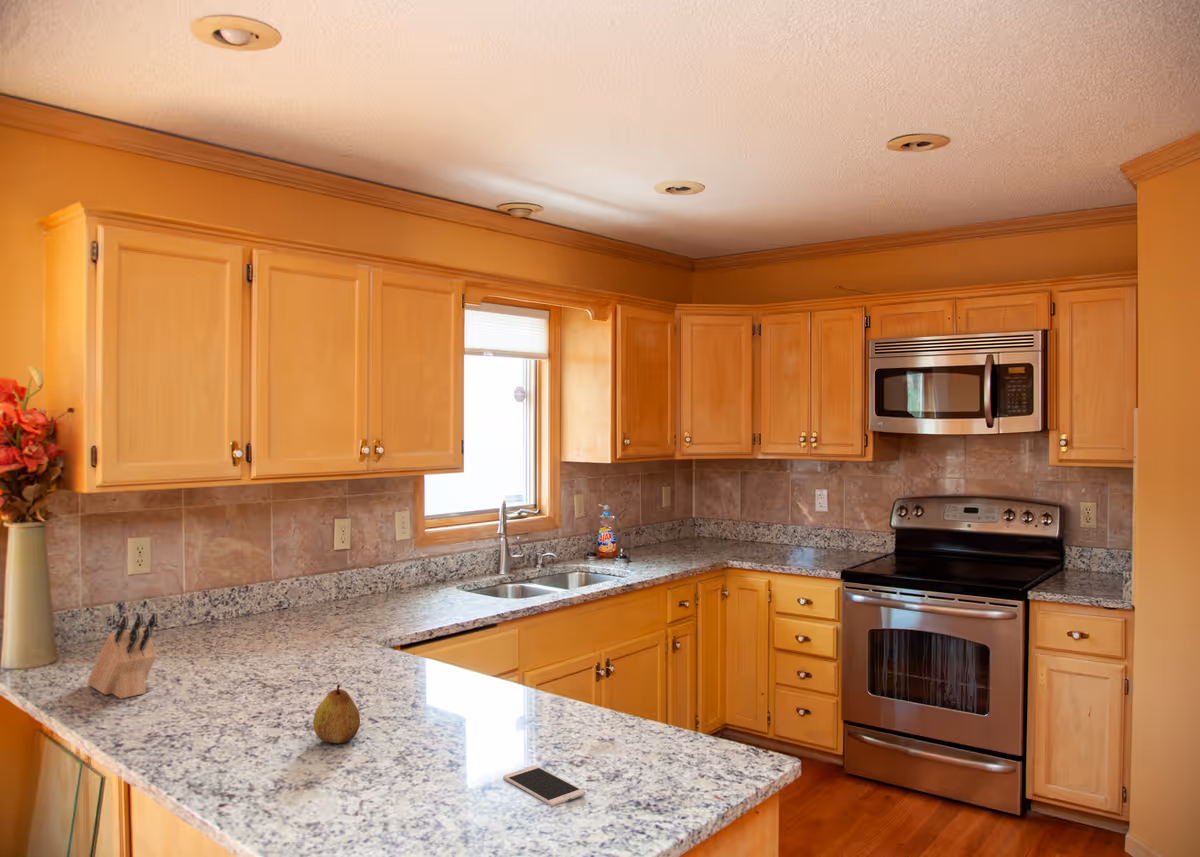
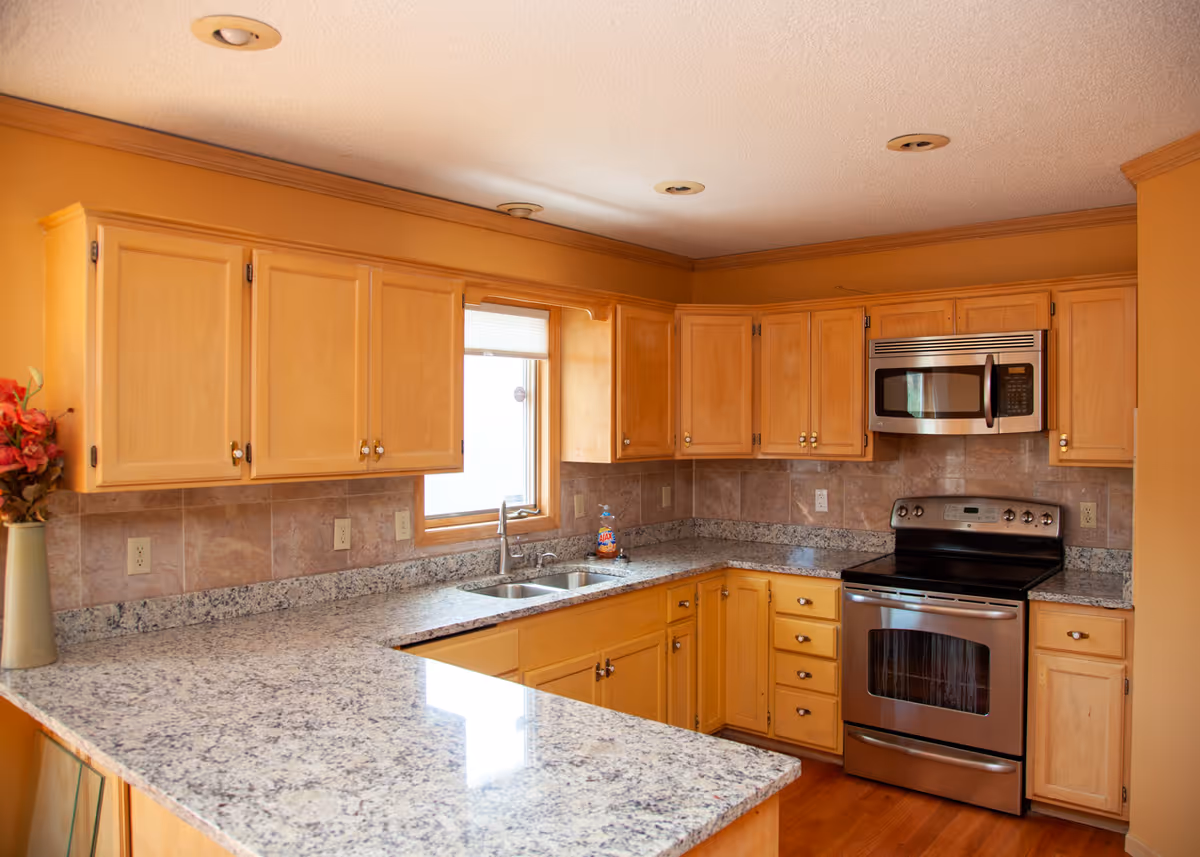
- knife block [86,612,159,700]
- smartphone [502,765,586,807]
- fruit [312,684,361,744]
